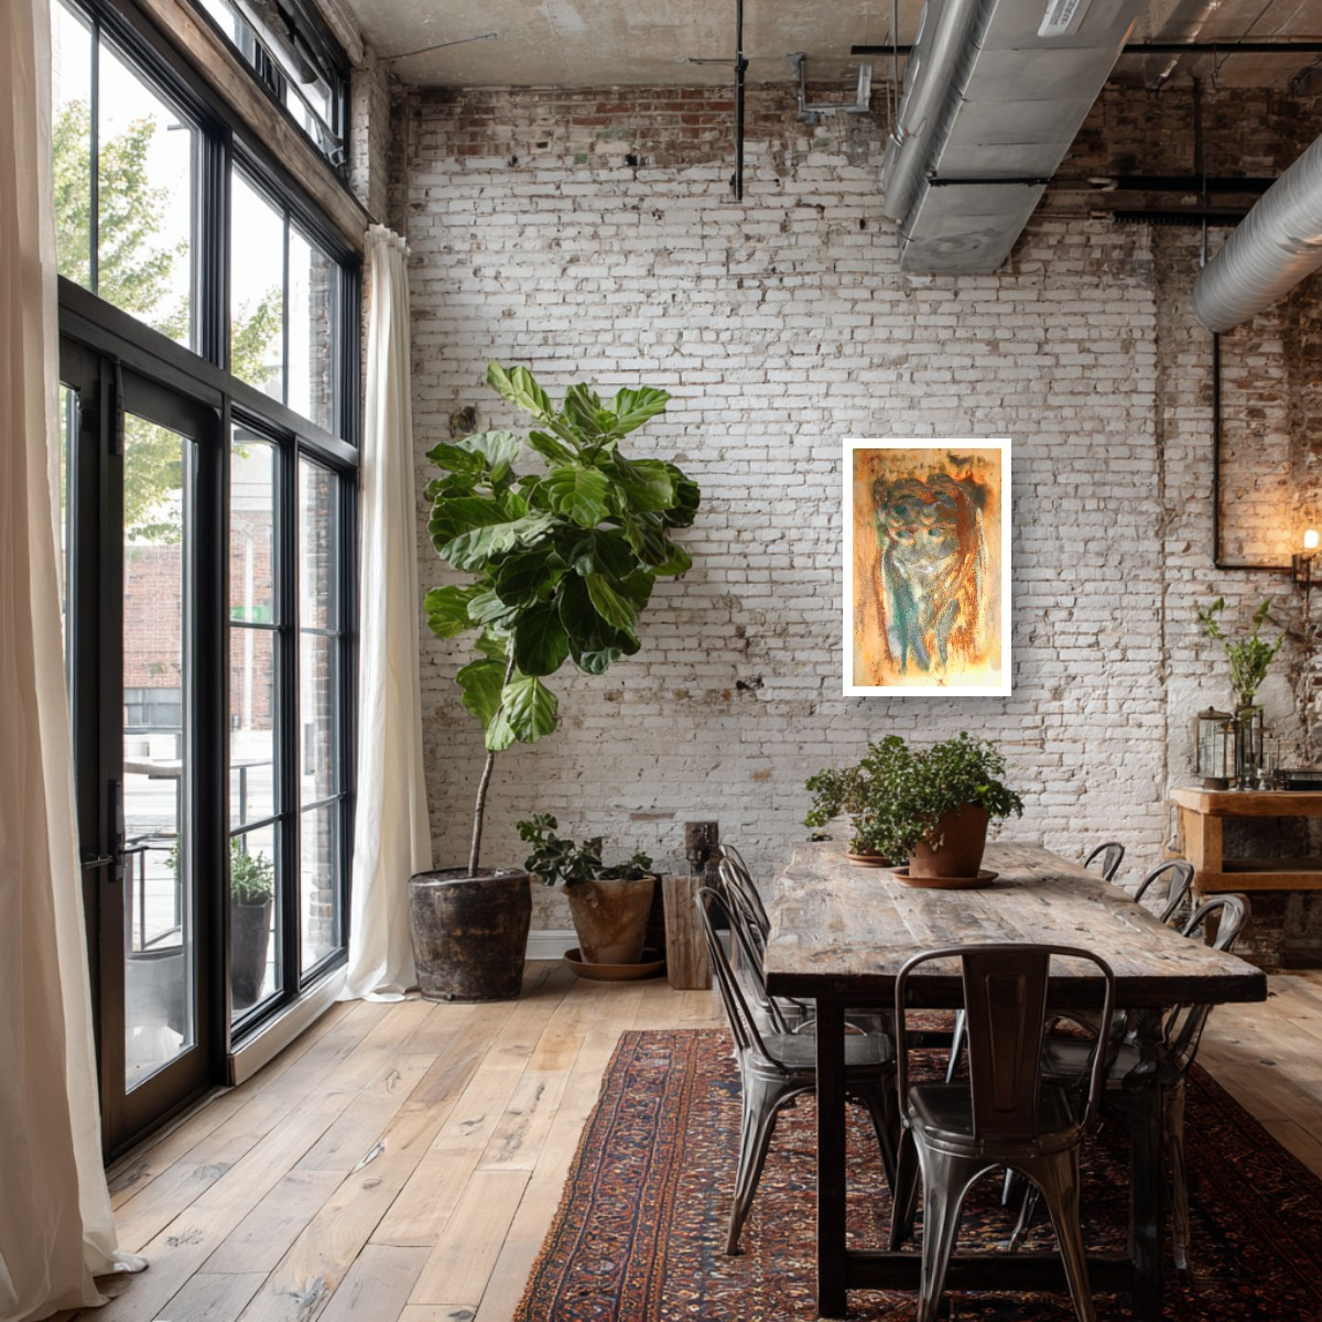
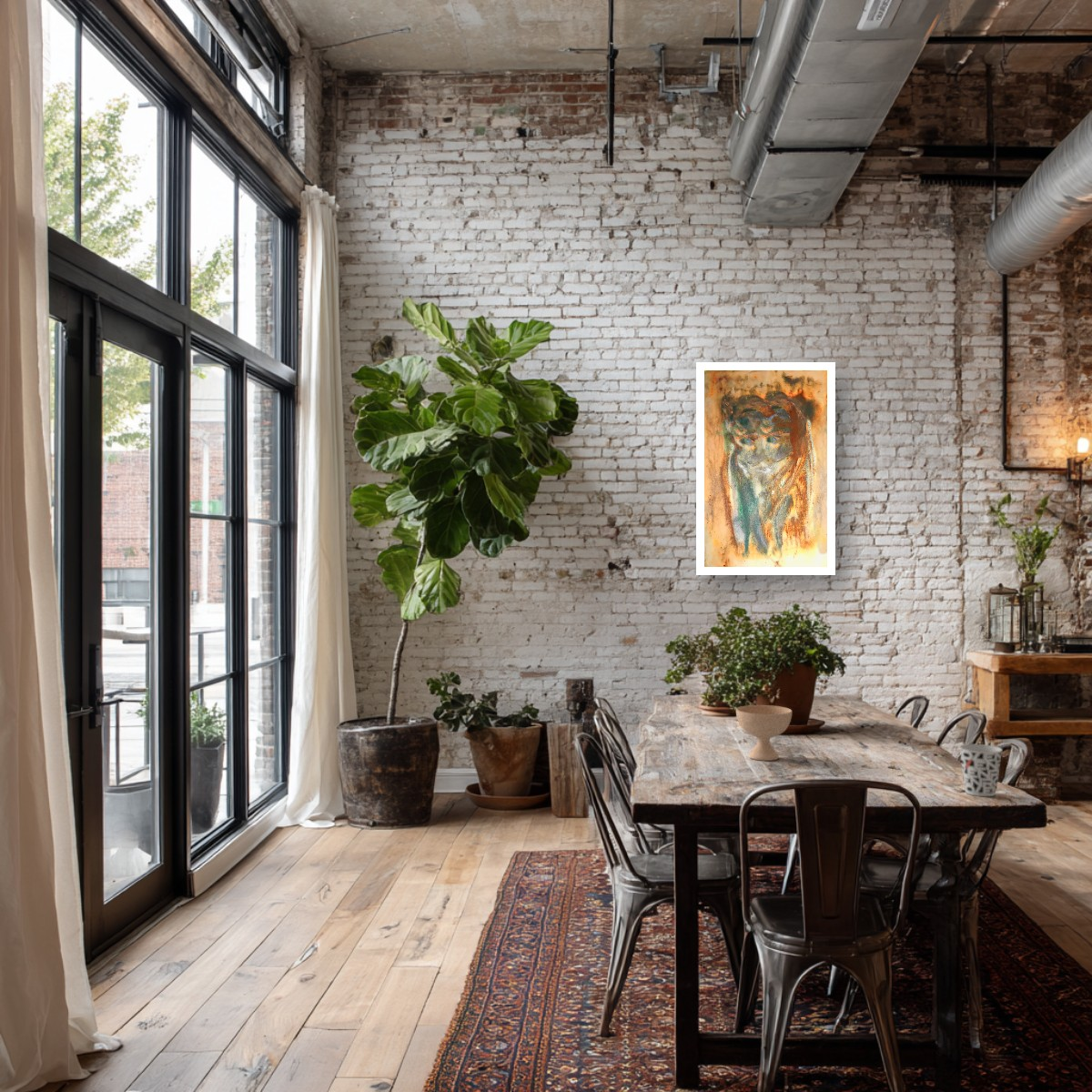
+ bowl [735,704,793,762]
+ cup [958,743,1004,797]
